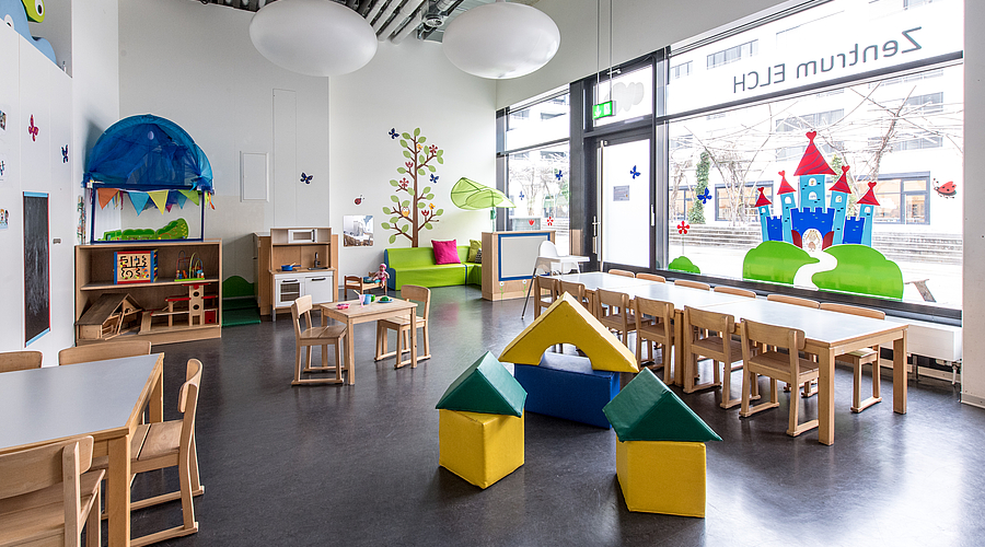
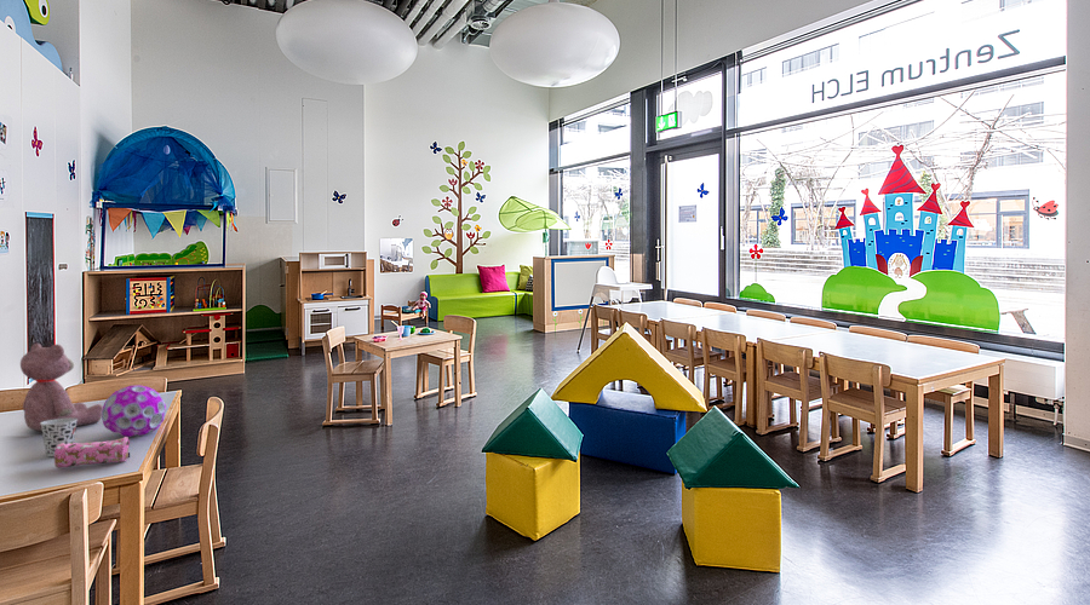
+ teddy bear [19,342,103,432]
+ cup [40,419,78,457]
+ decorative ball [101,384,167,438]
+ pencil case [53,436,131,469]
